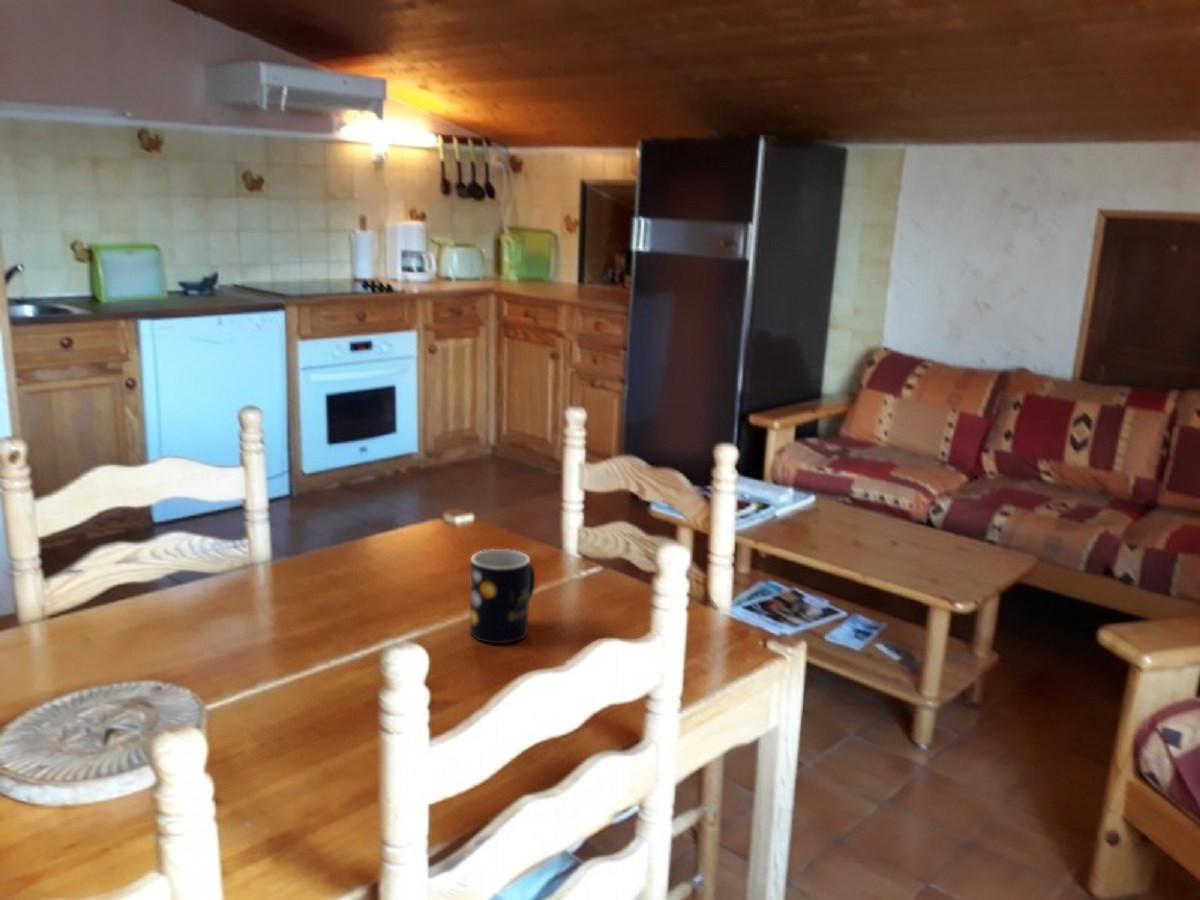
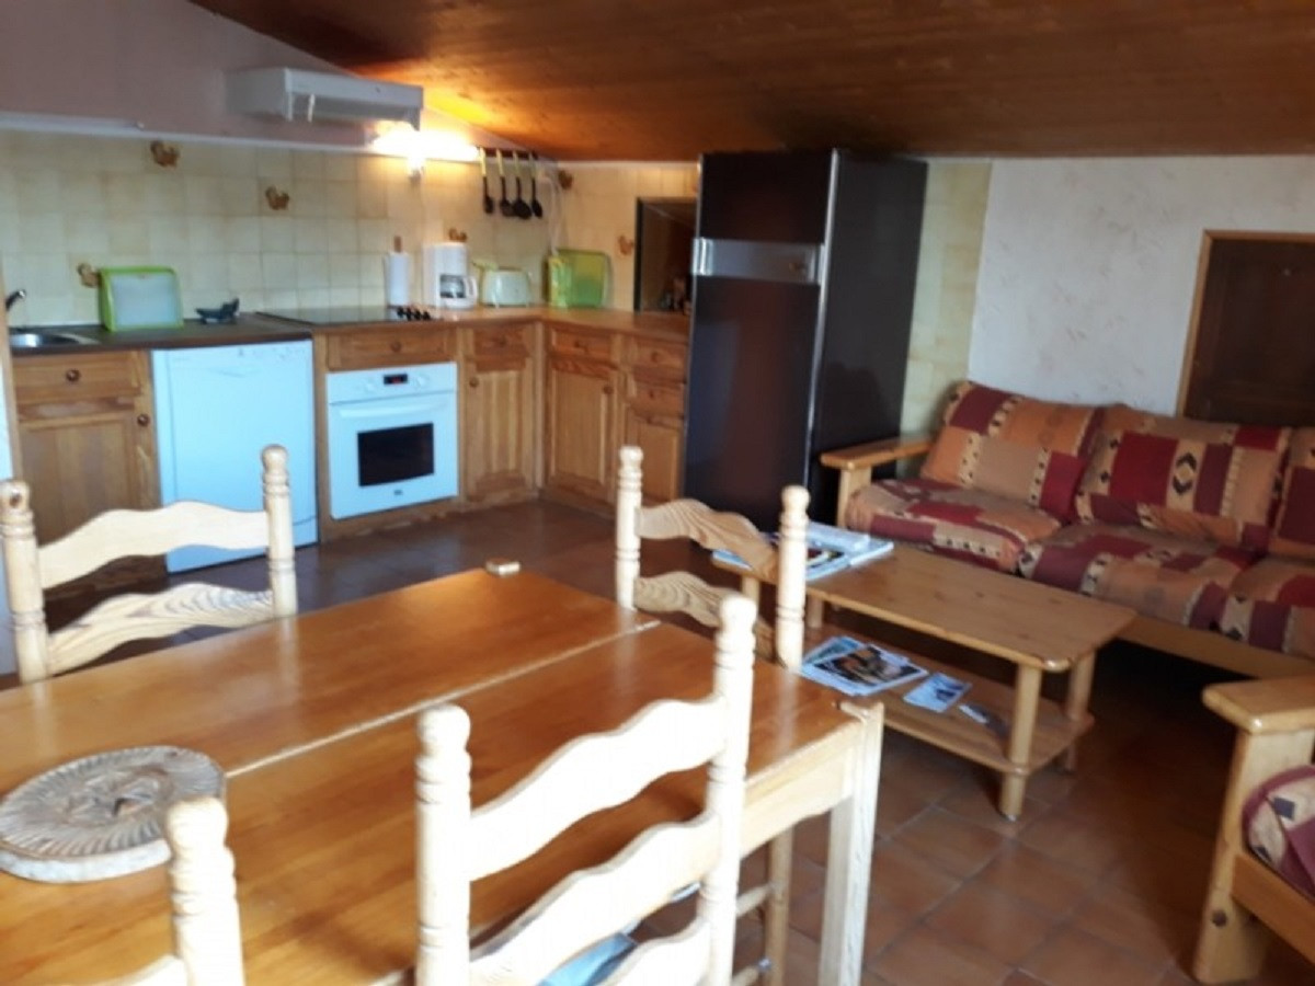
- mug [469,548,536,645]
